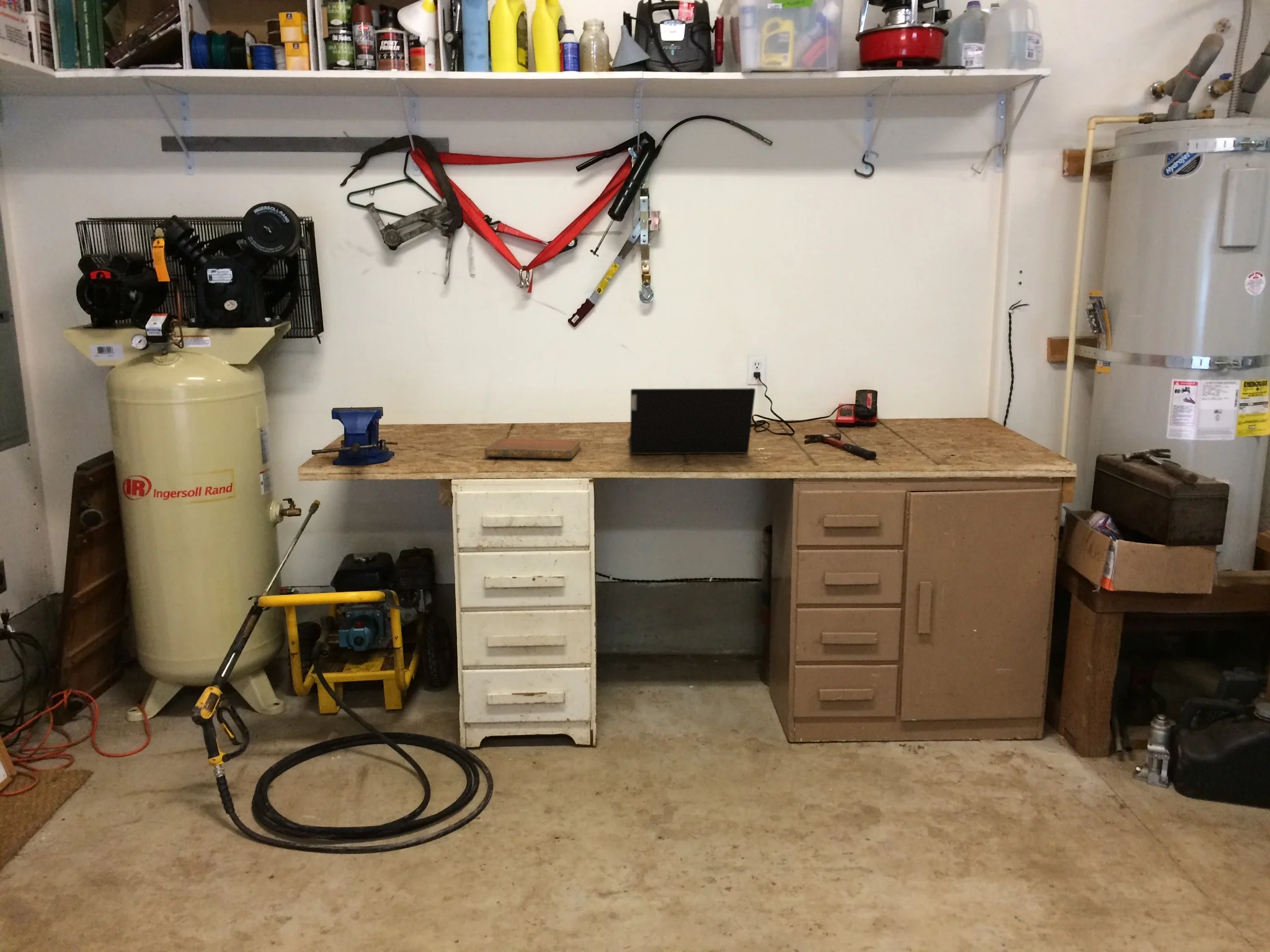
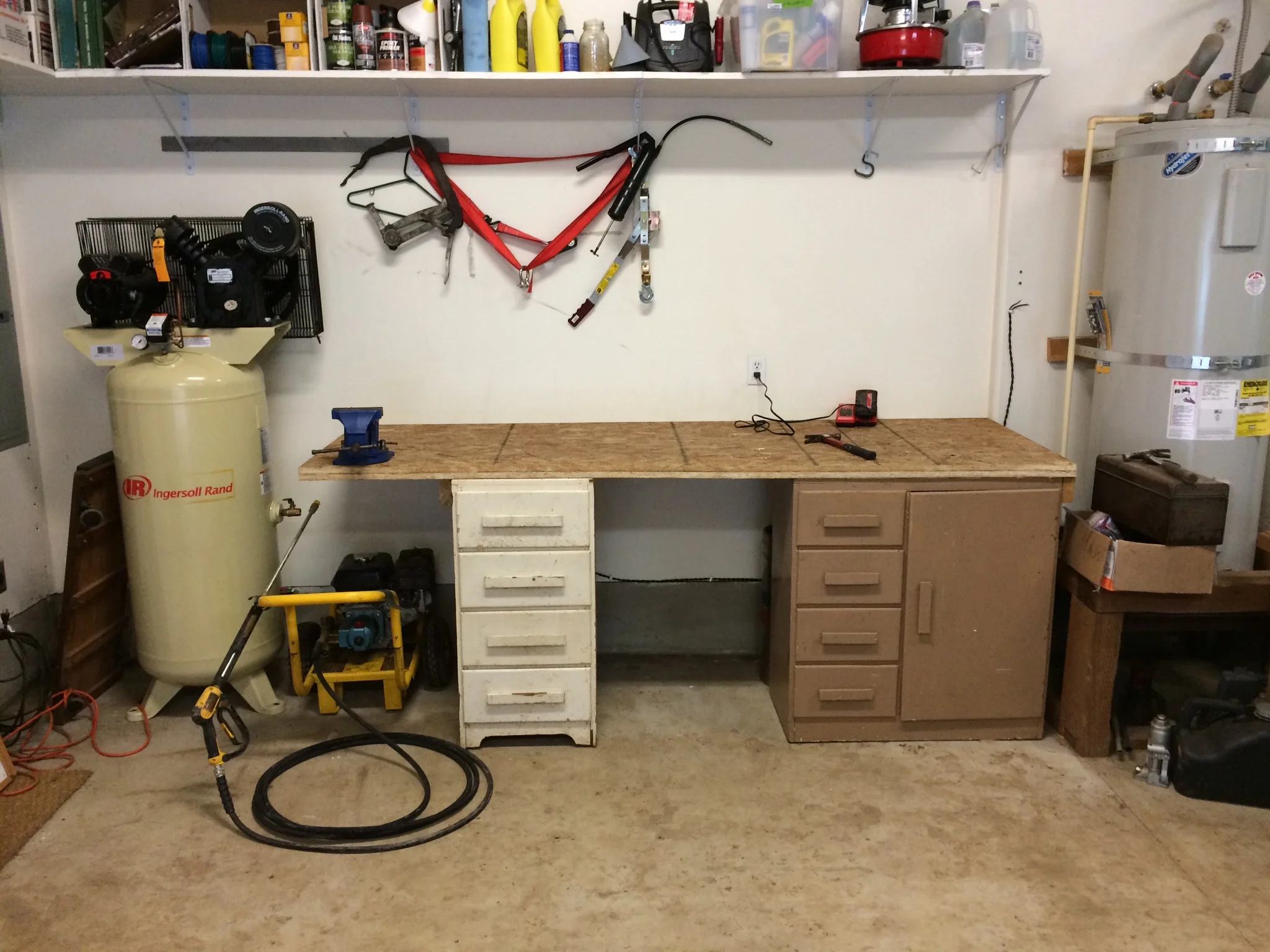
- notebook [484,438,582,459]
- laptop computer [628,387,756,455]
